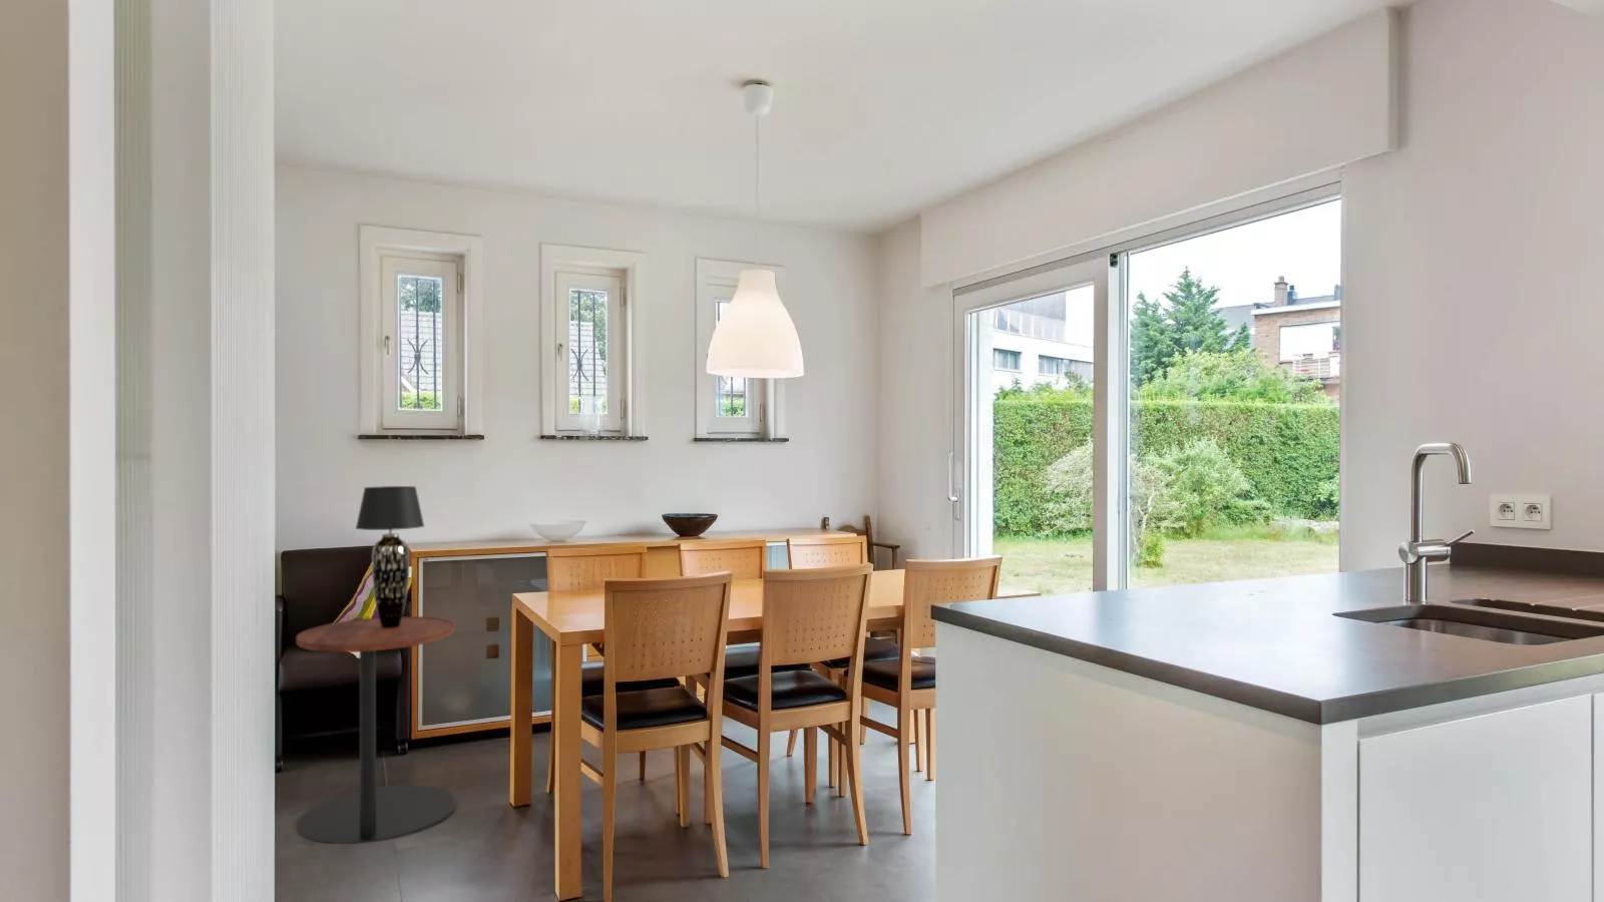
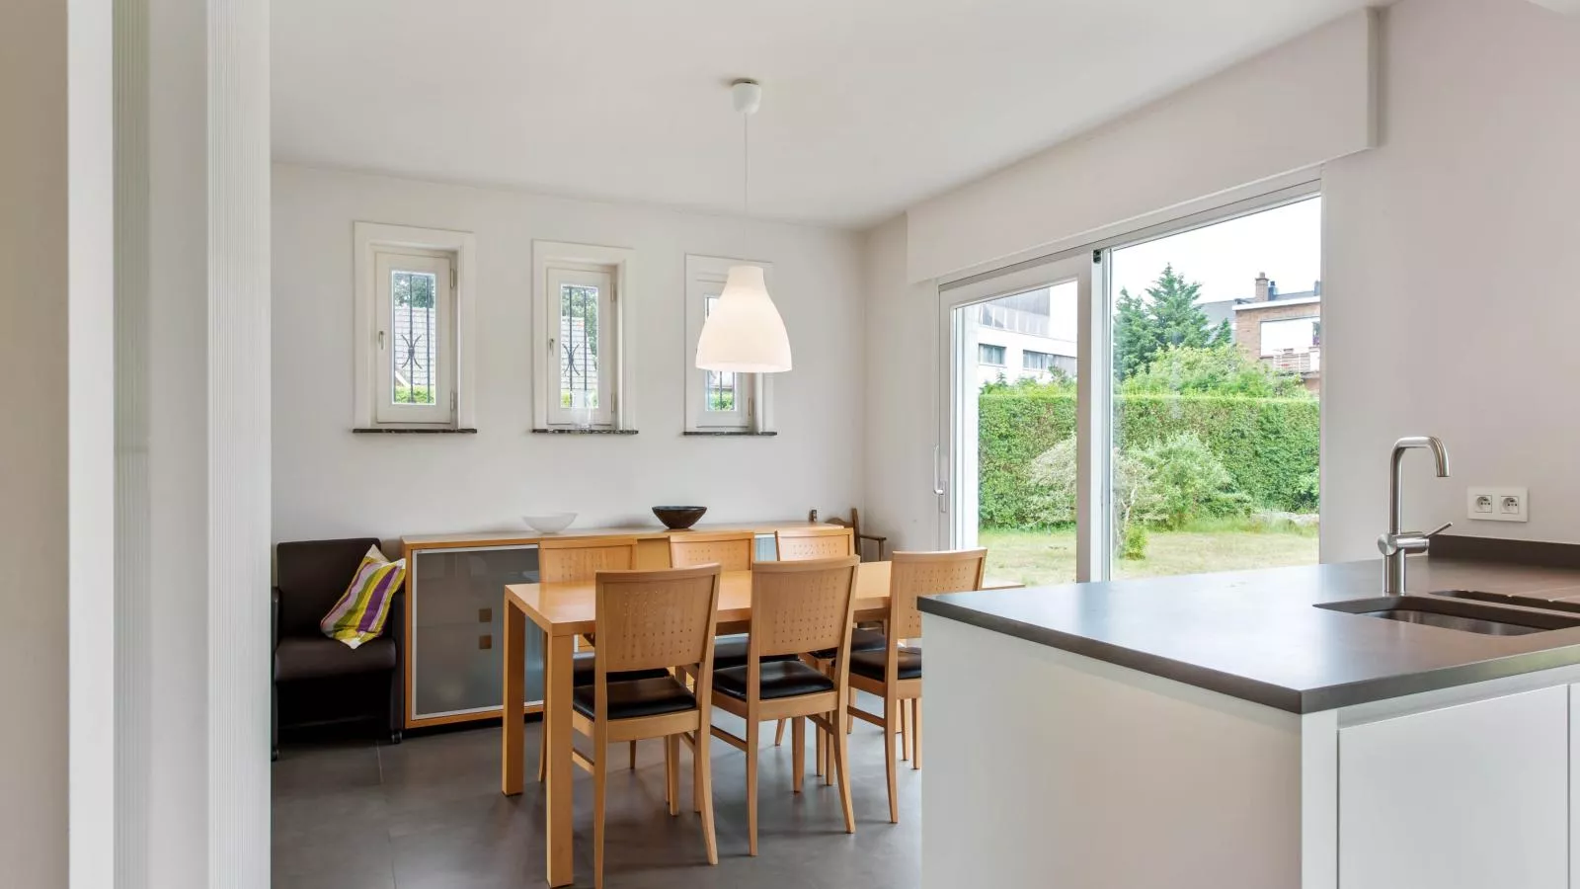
- table lamp [355,485,425,629]
- side table [295,616,456,845]
